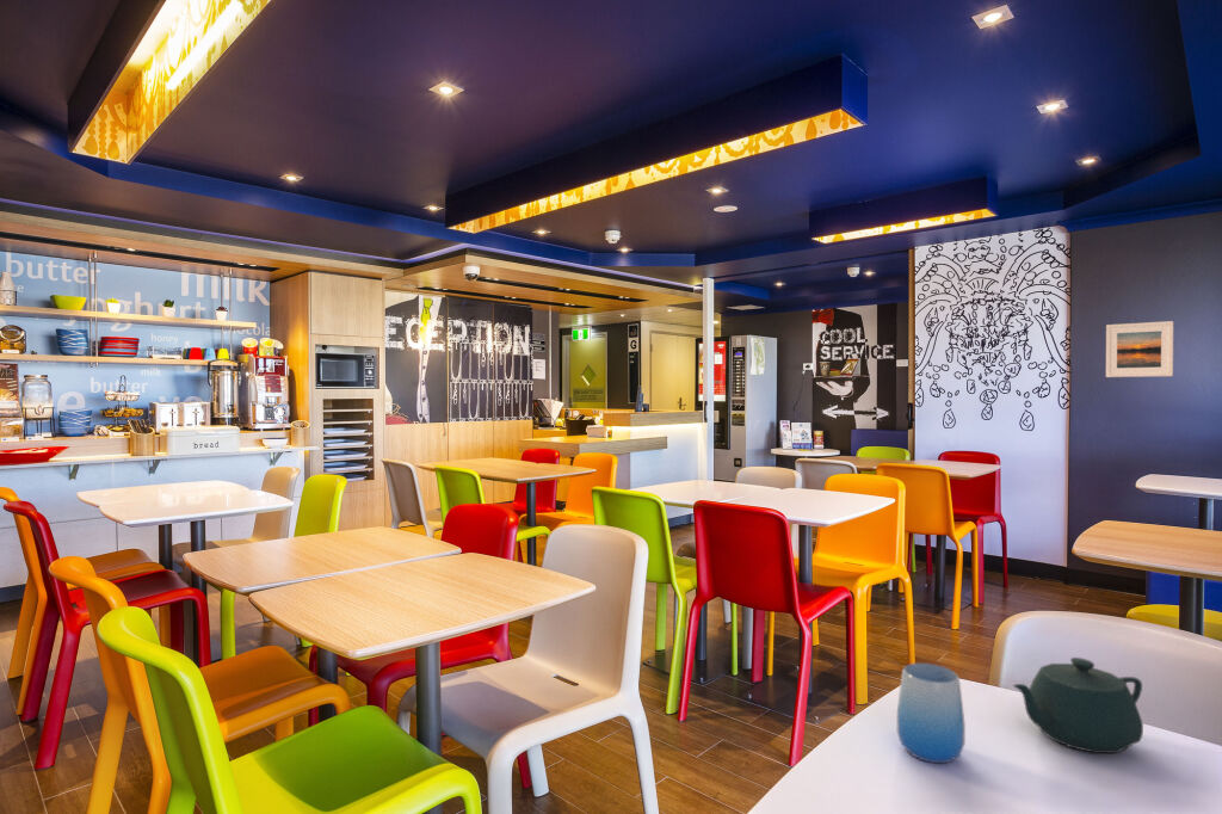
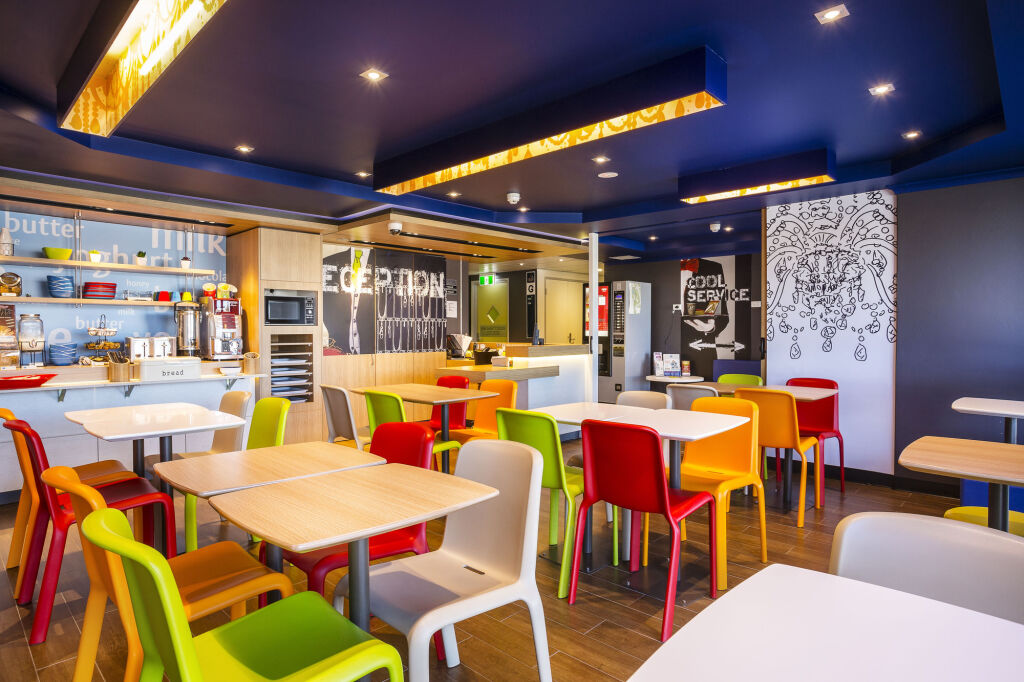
- cup [896,662,967,764]
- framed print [1105,320,1174,378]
- teapot [1012,656,1144,754]
